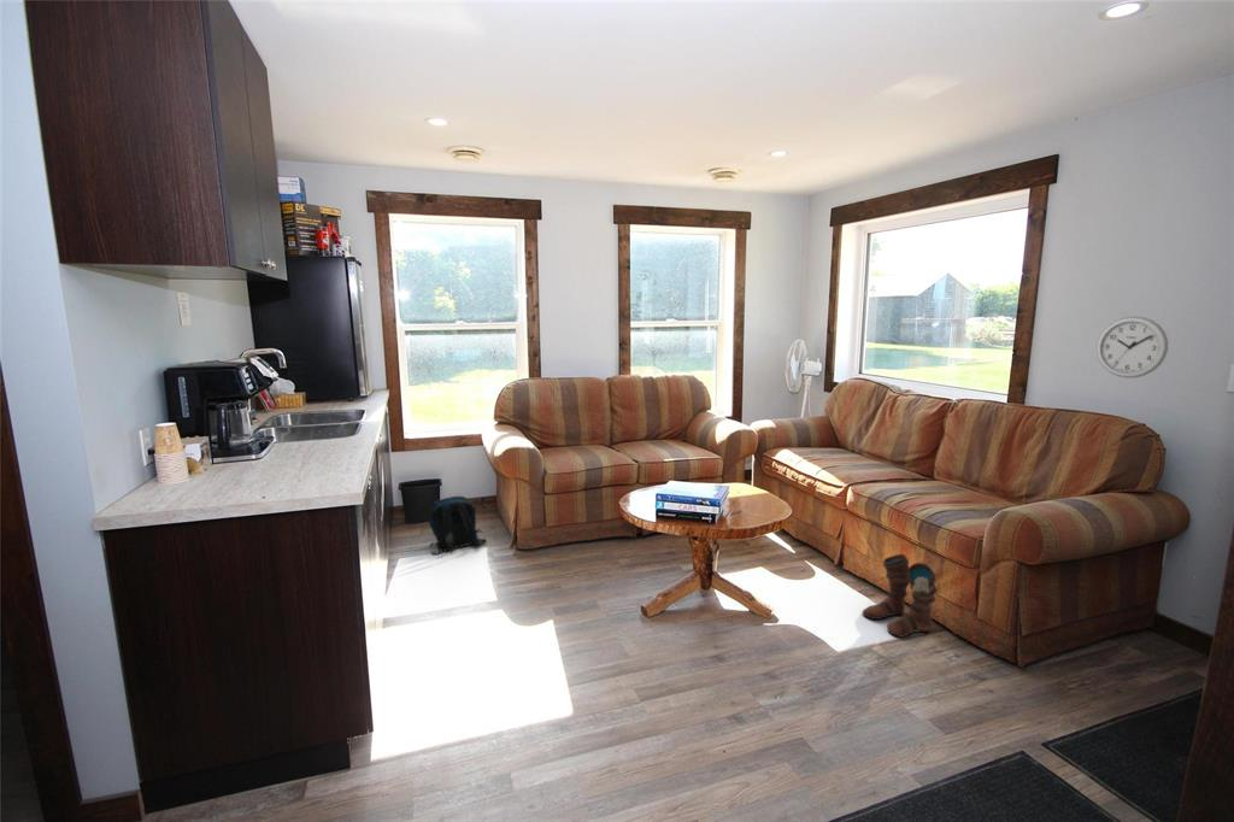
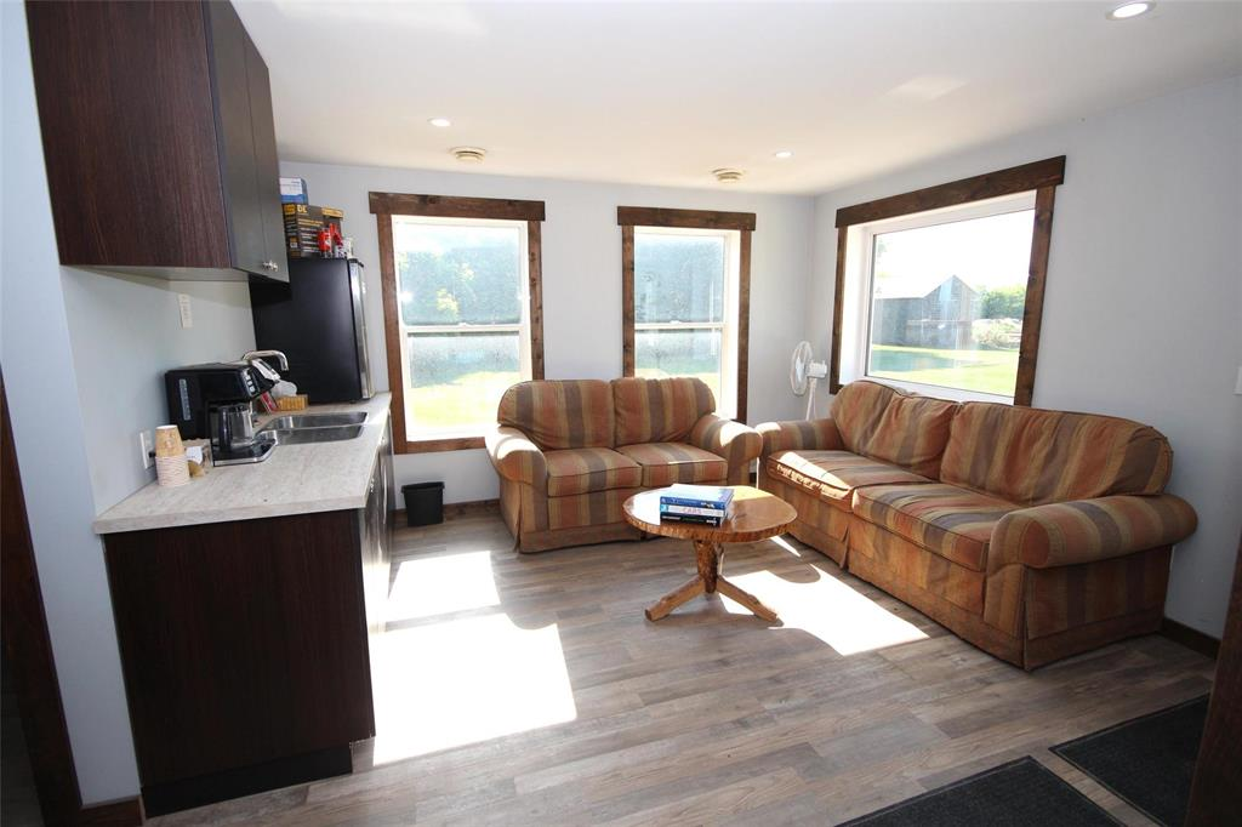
- boots [860,553,939,639]
- wall clock [1095,315,1169,380]
- backpack [428,495,488,556]
